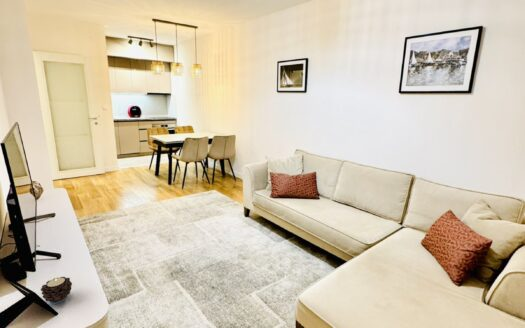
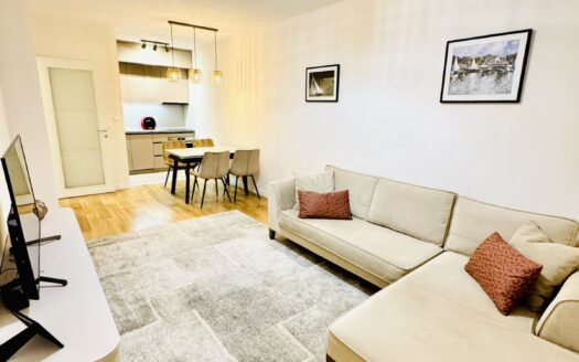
- candle [40,276,73,305]
